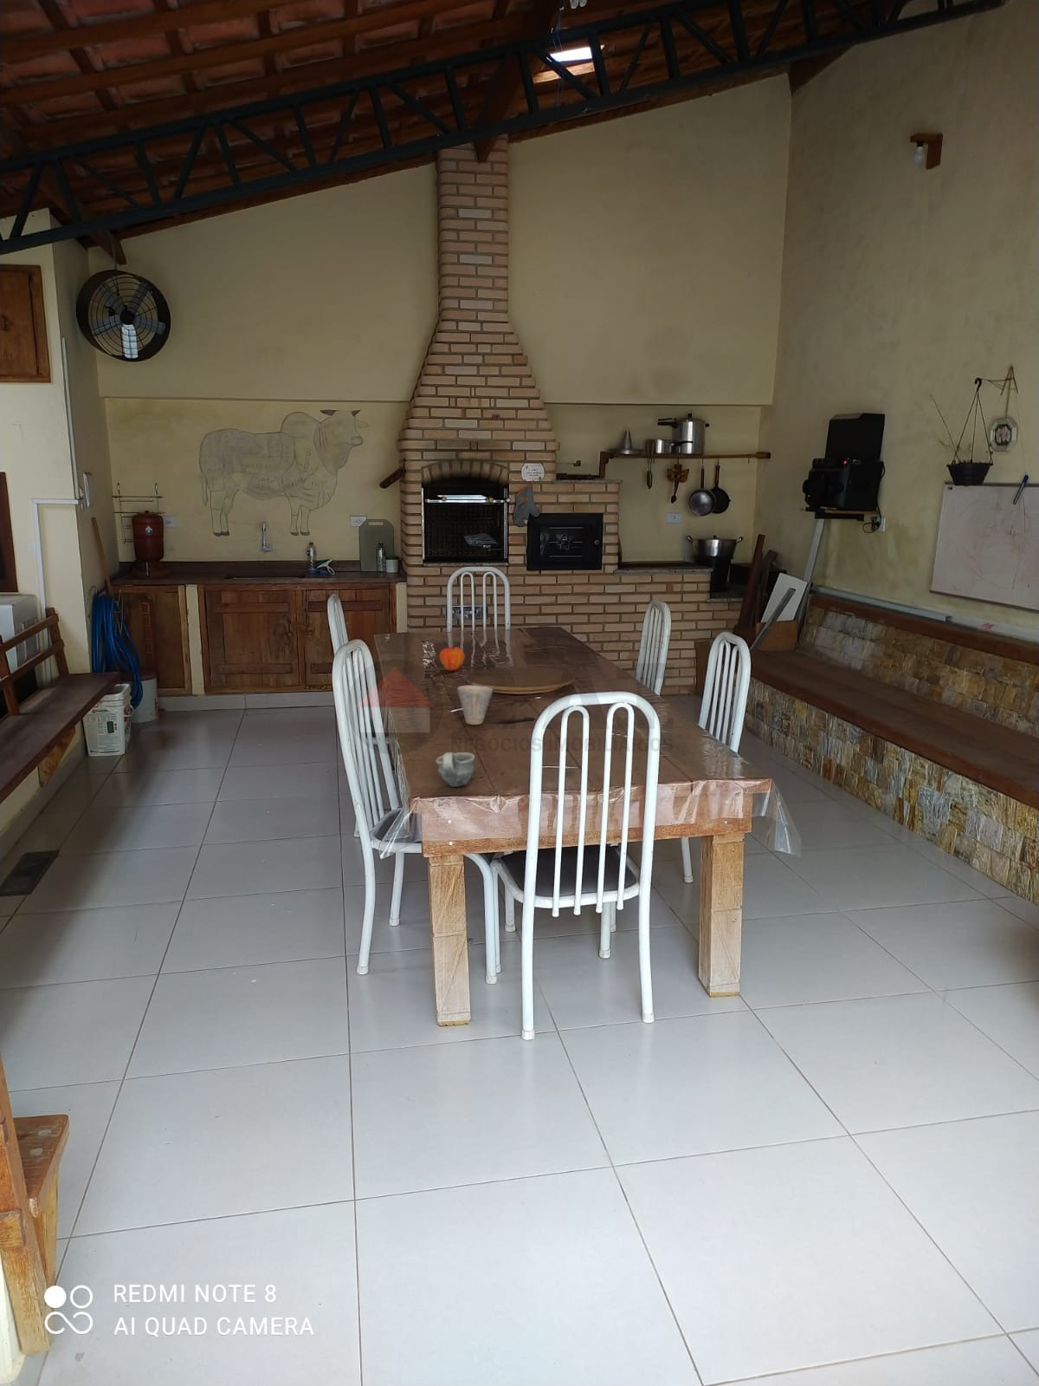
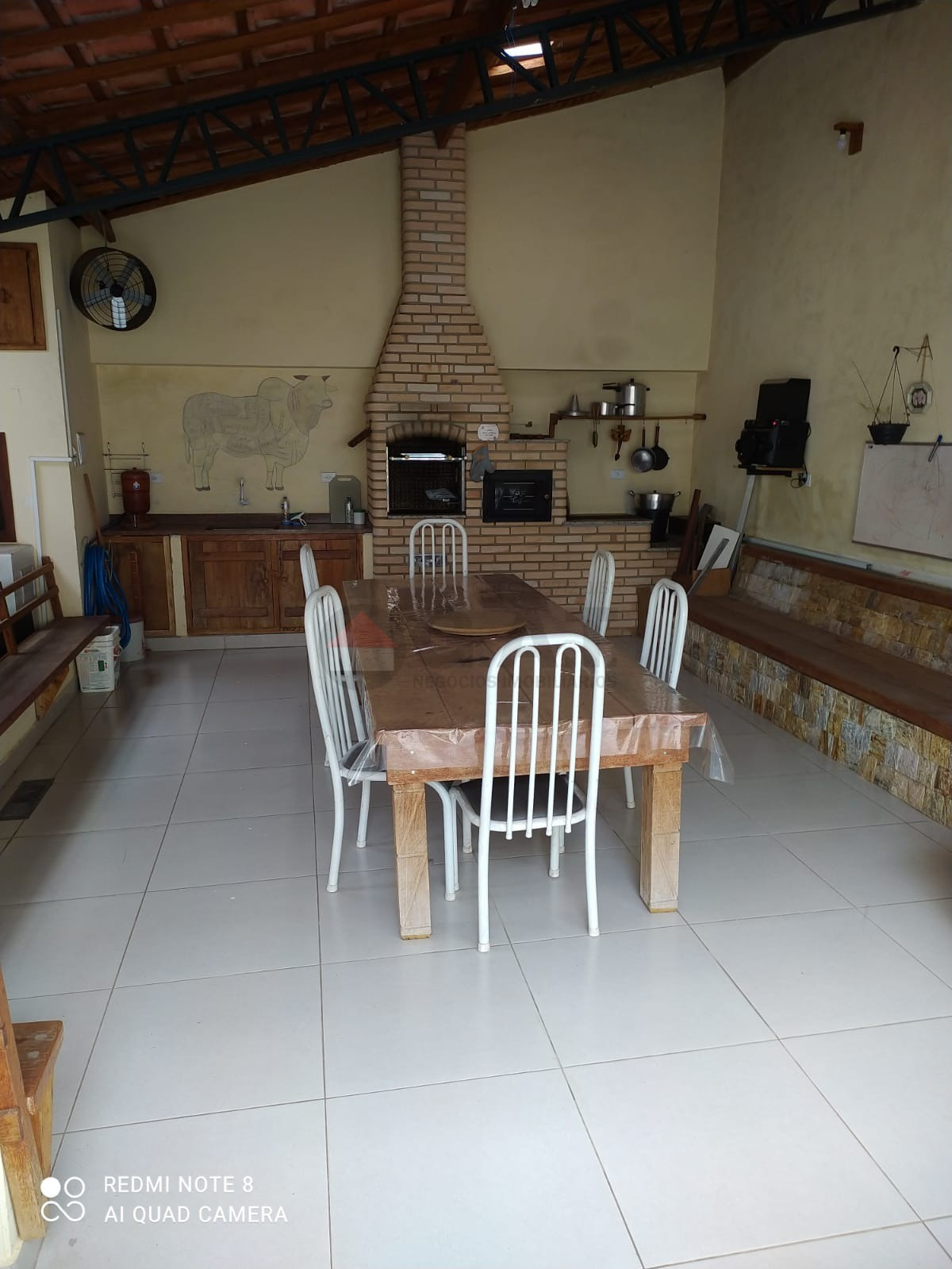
- cup [456,685,493,725]
- cup [435,751,476,787]
- fruit [438,643,466,672]
